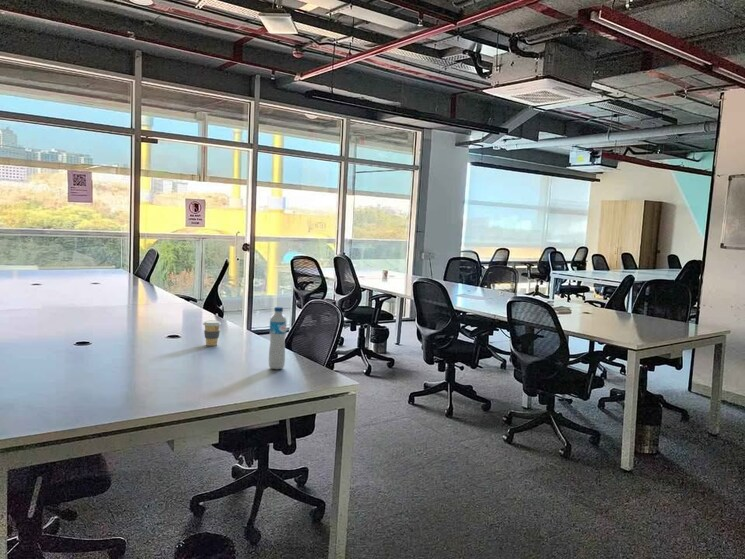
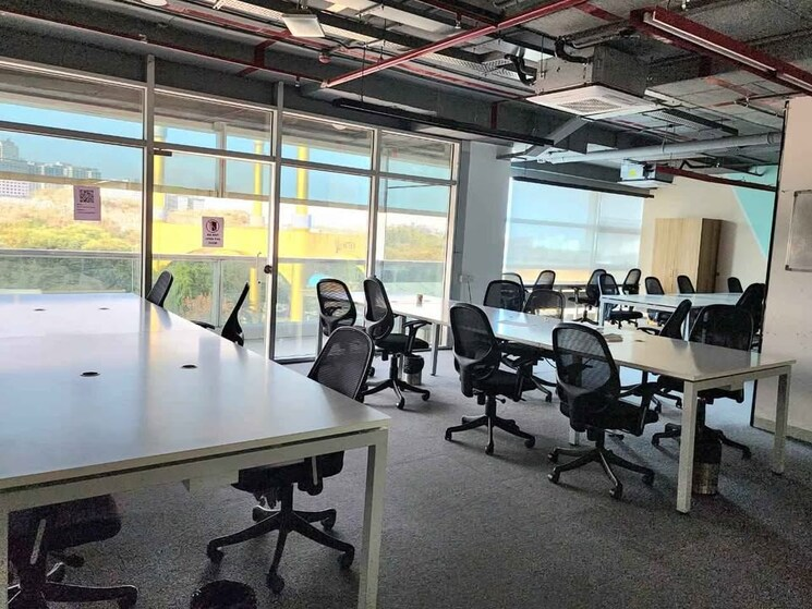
- coffee cup [202,319,222,347]
- water bottle [268,306,287,370]
